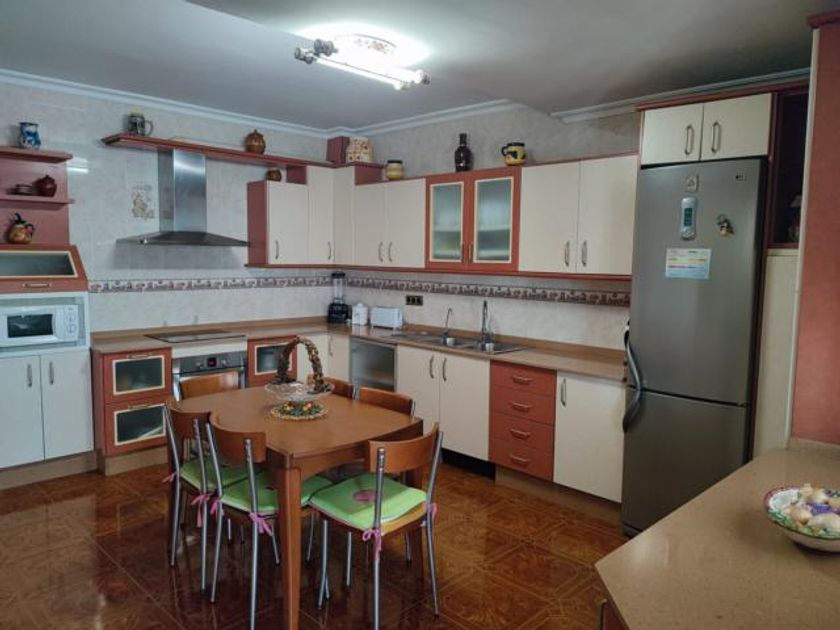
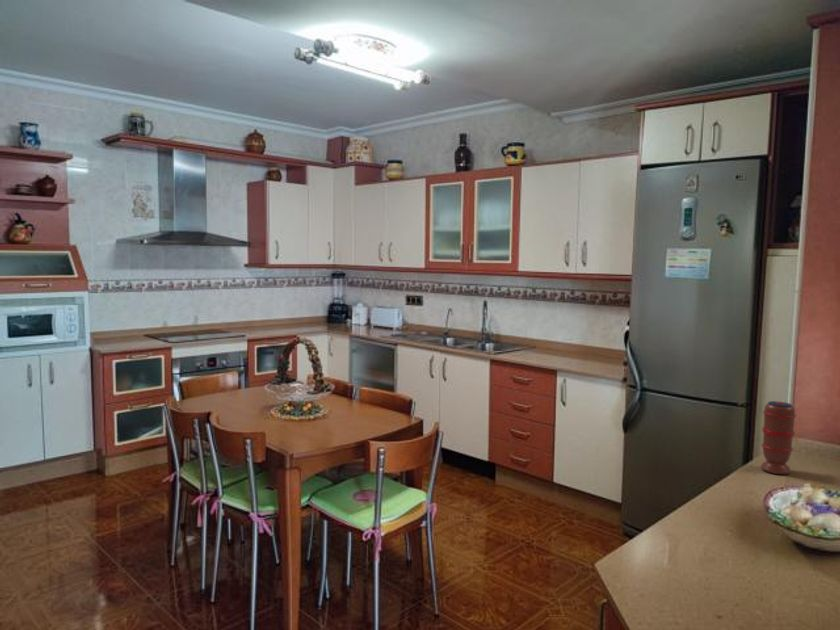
+ spice grinder [760,400,797,475]
